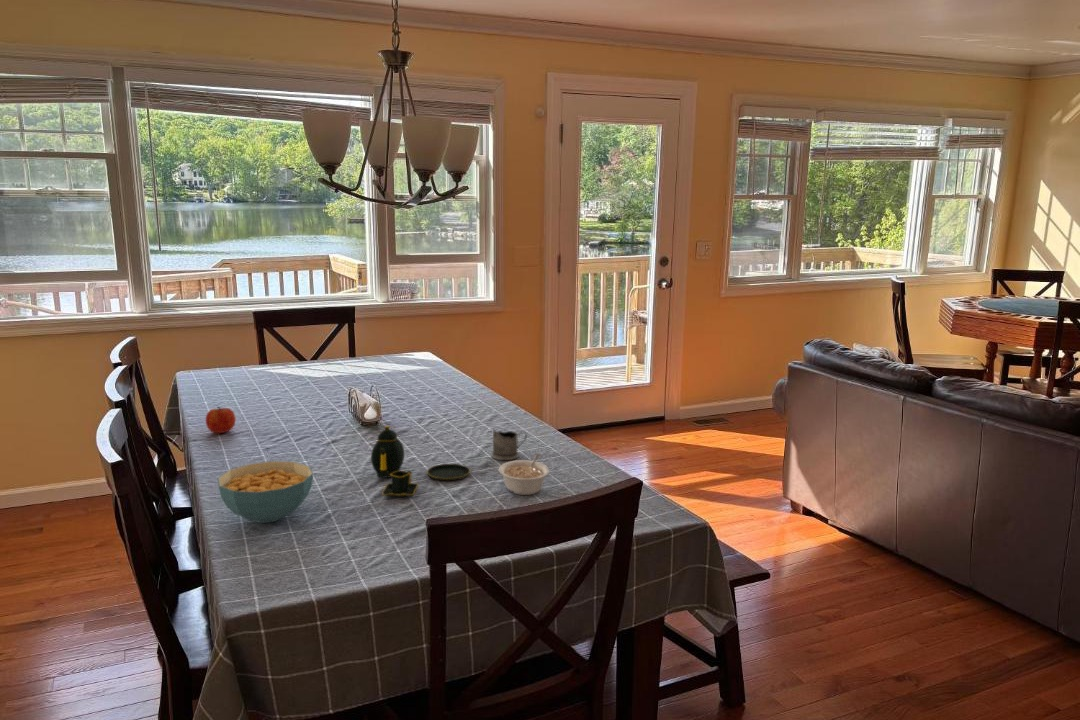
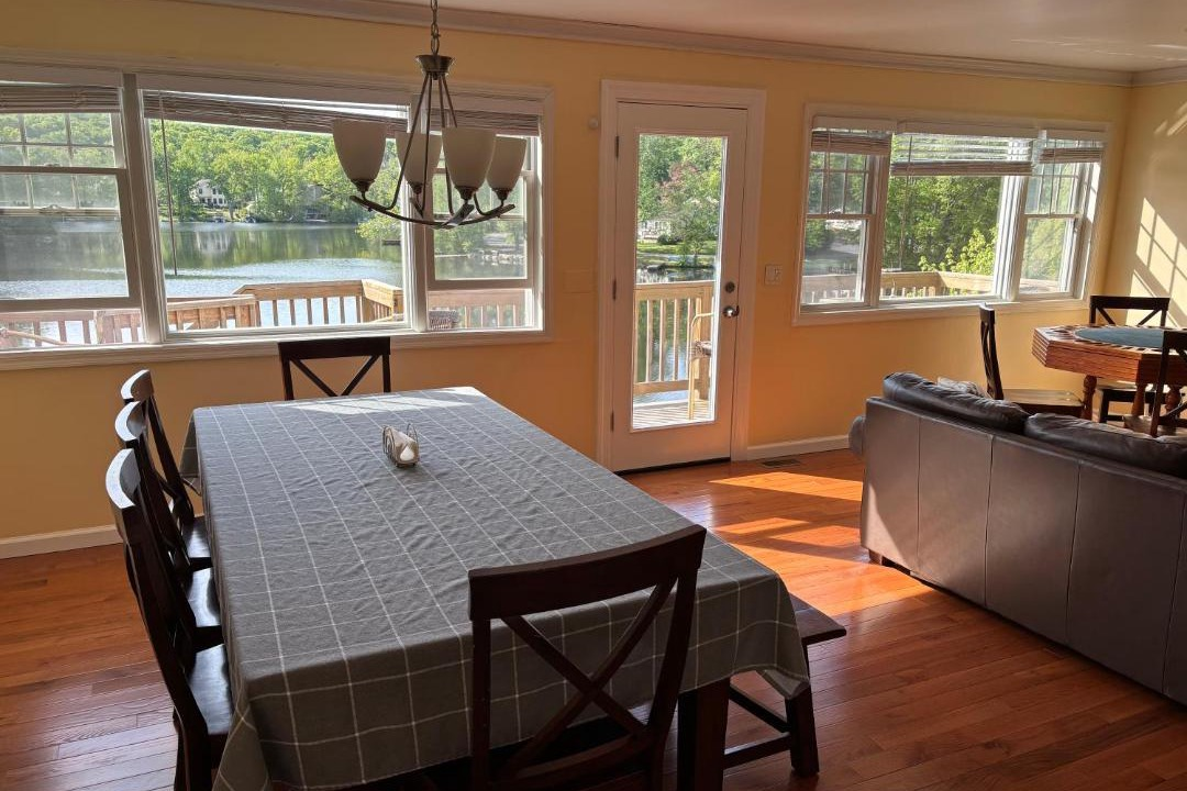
- teapot [370,425,471,498]
- tea glass holder [491,429,528,461]
- legume [498,453,550,496]
- fruit [205,406,237,434]
- cereal bowl [217,460,314,524]
